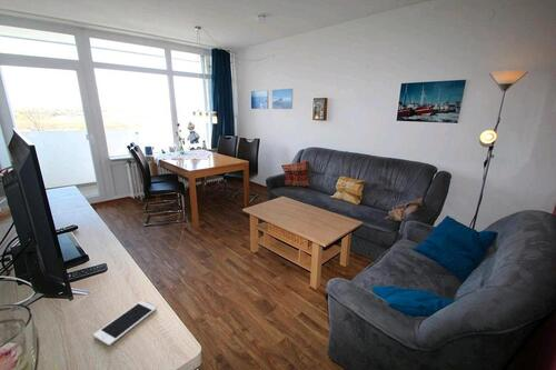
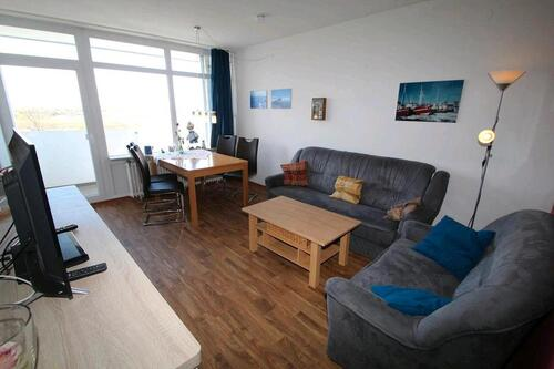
- cell phone [92,300,157,347]
